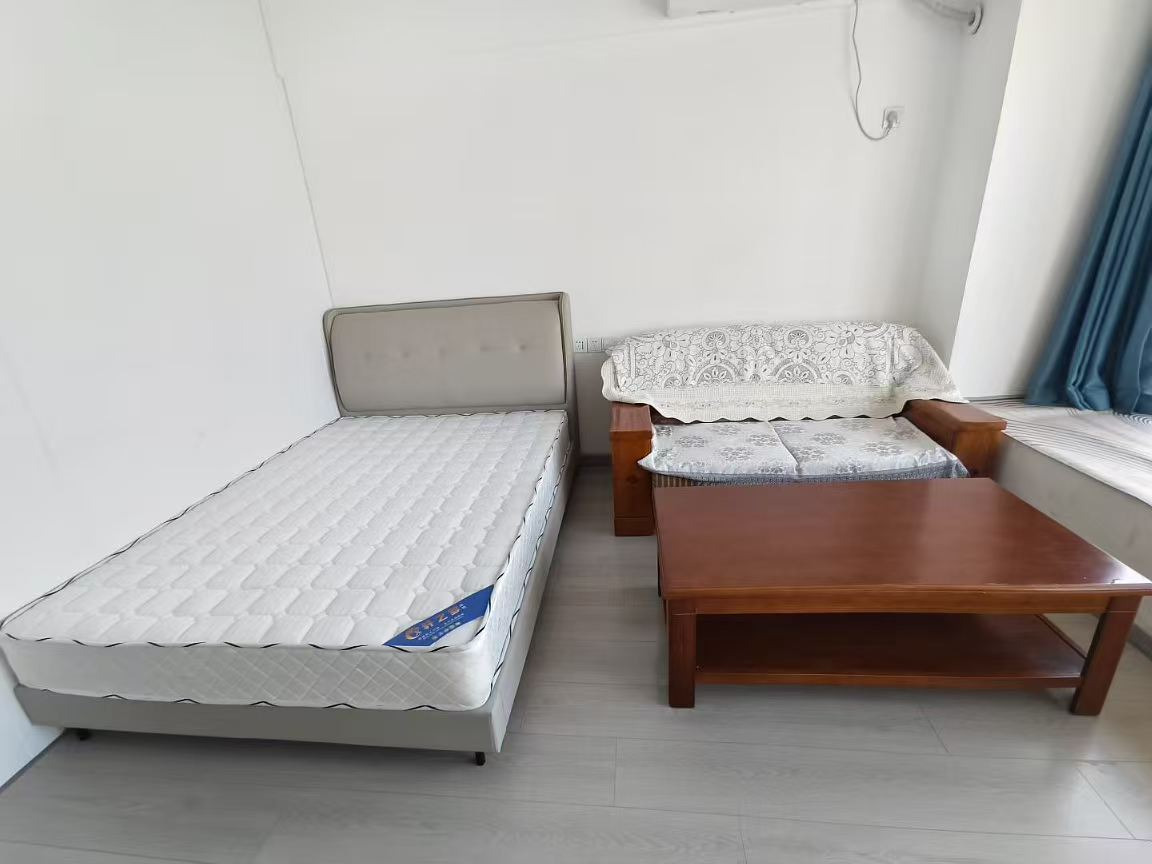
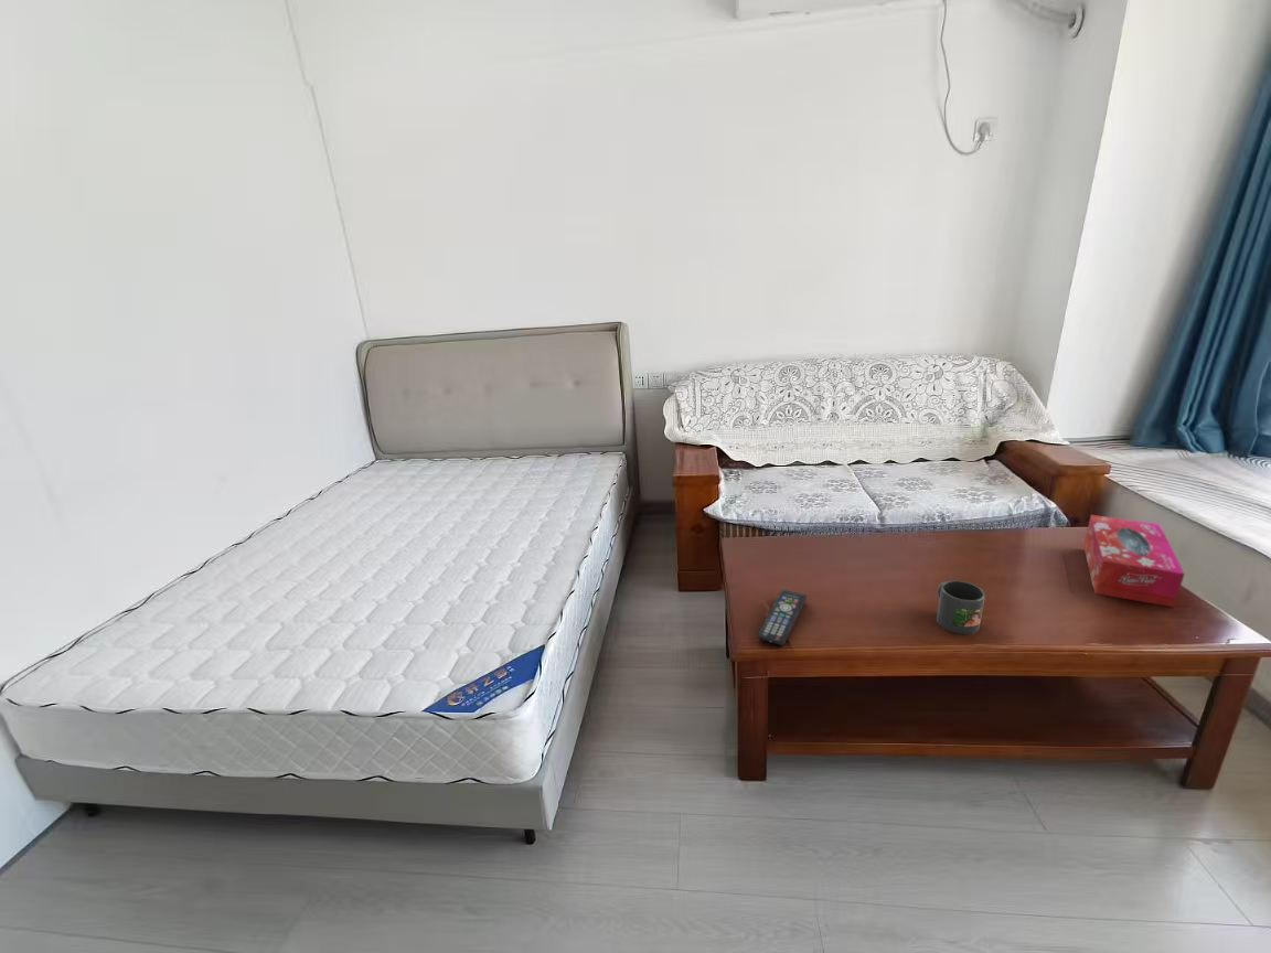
+ mug [936,580,986,635]
+ remote control [757,589,809,646]
+ tissue box [1082,514,1186,608]
